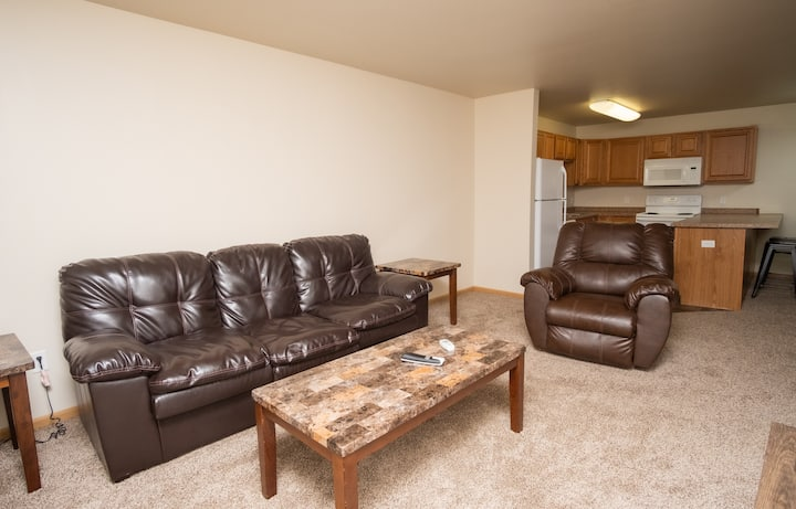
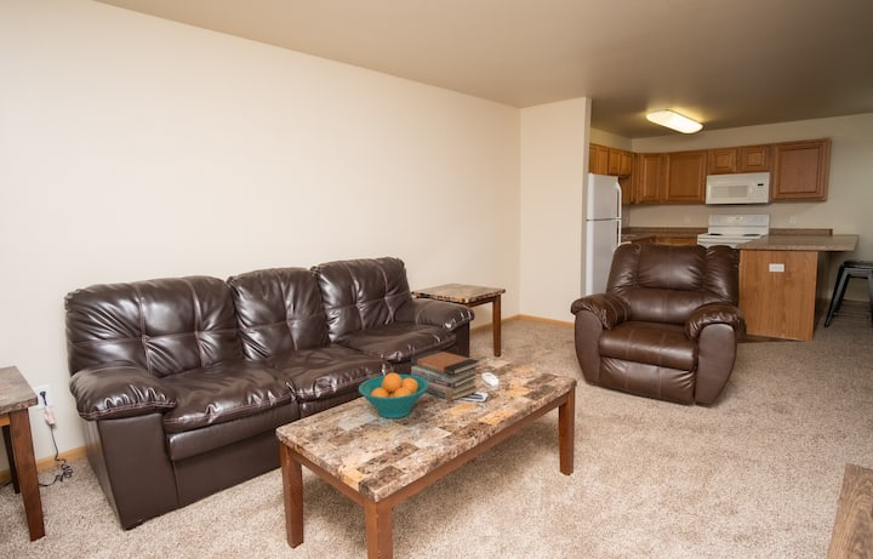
+ book stack [410,349,480,403]
+ fruit bowl [358,372,428,420]
